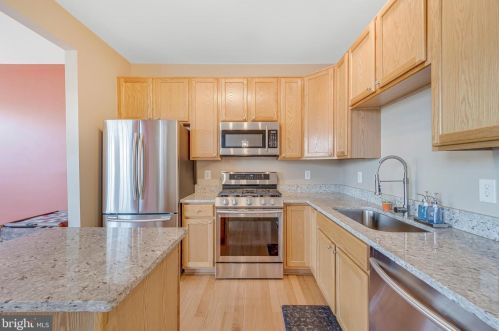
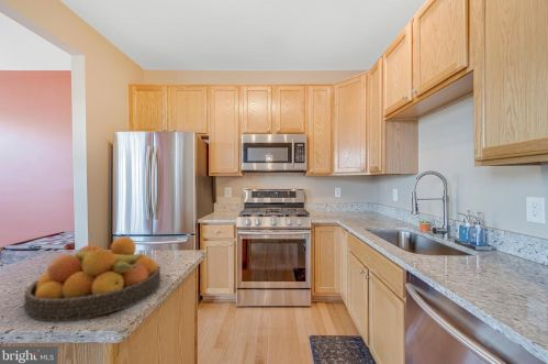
+ fruit bowl [23,236,161,323]
